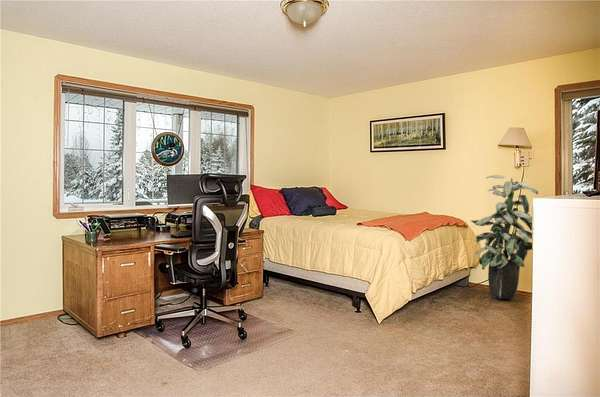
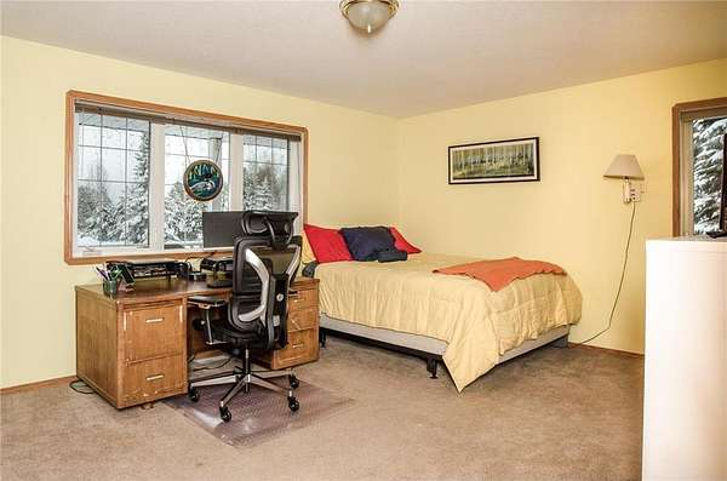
- indoor plant [470,174,539,301]
